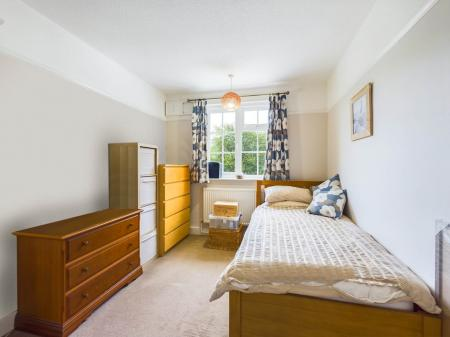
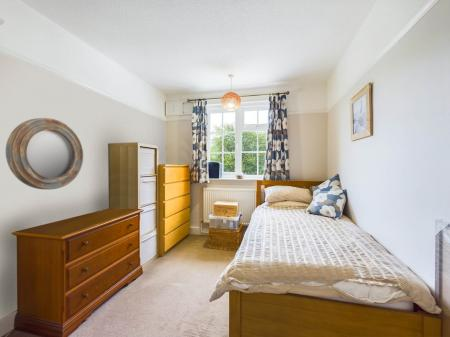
+ home mirror [5,117,84,190]
